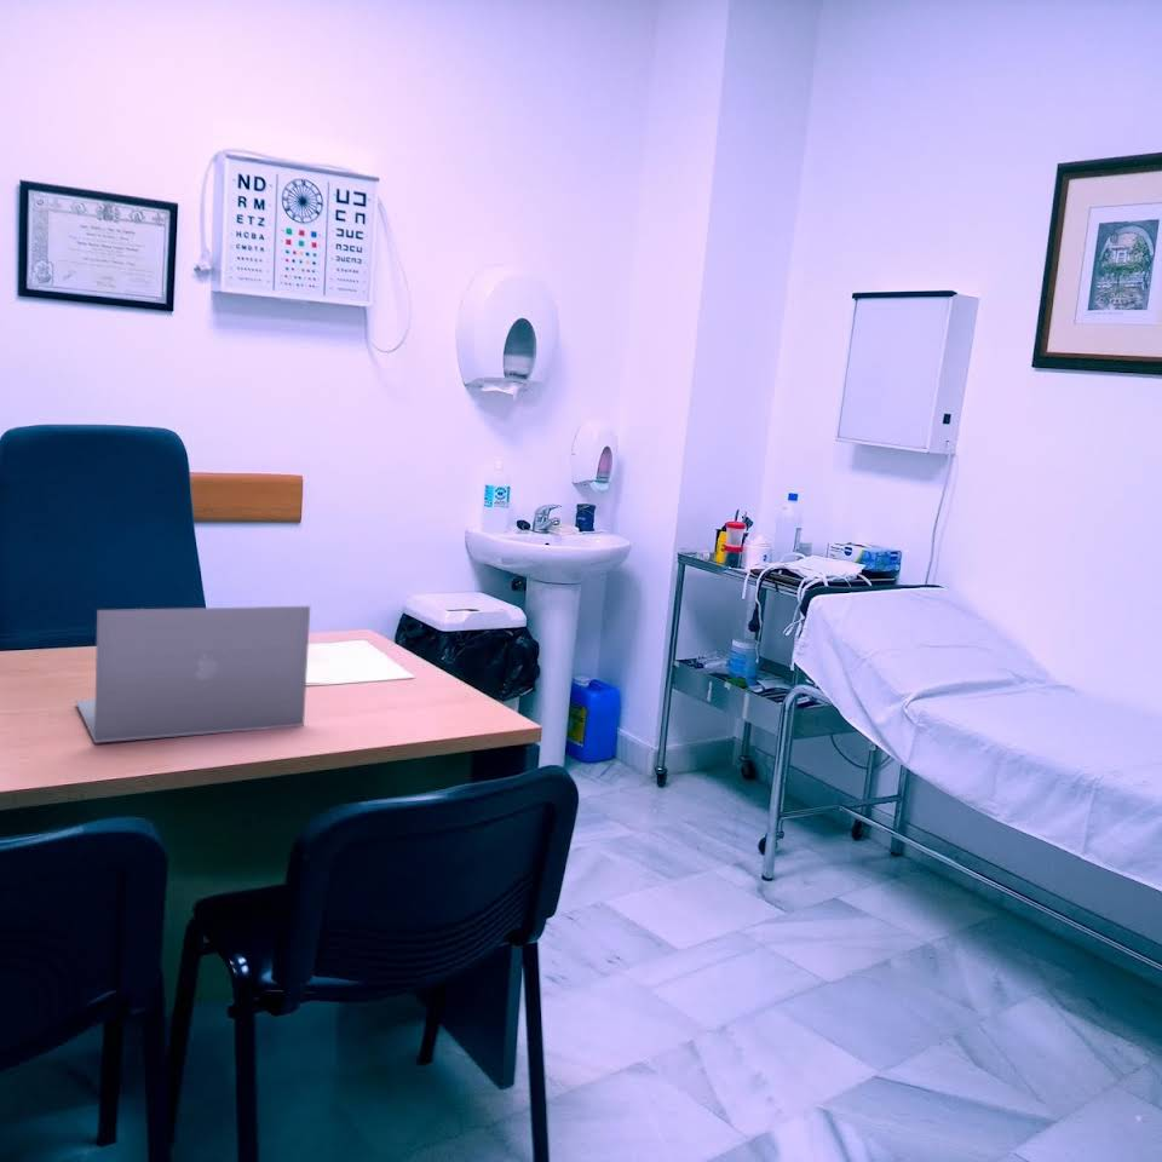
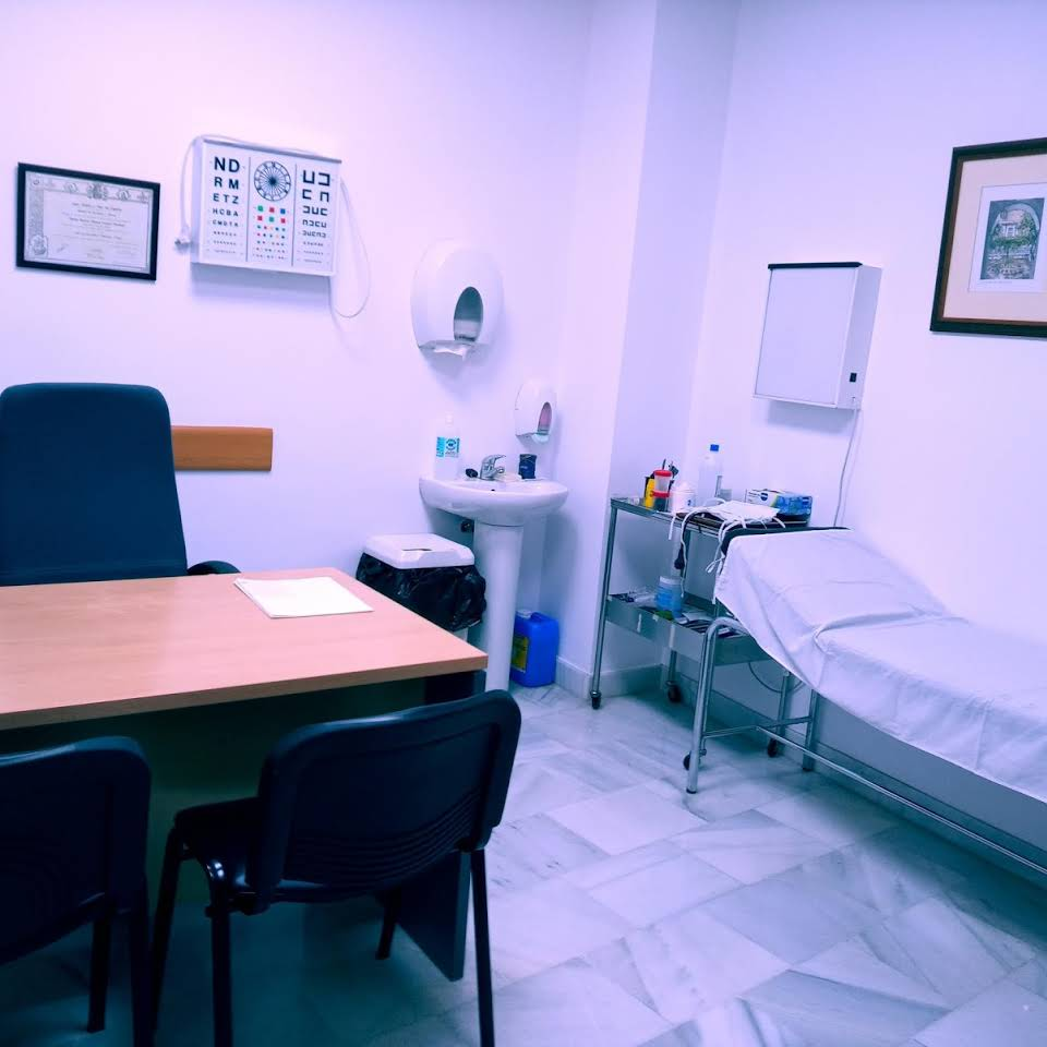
- laptop [75,605,311,744]
